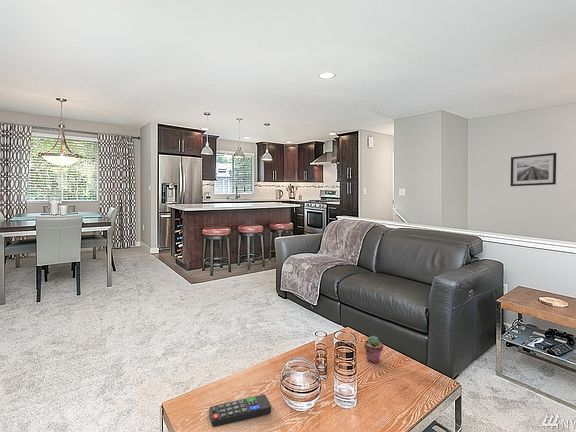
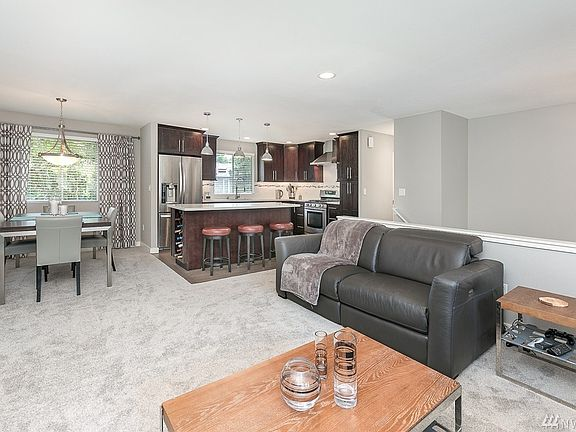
- wall art [509,152,557,187]
- potted succulent [363,335,384,364]
- remote control [208,393,272,428]
